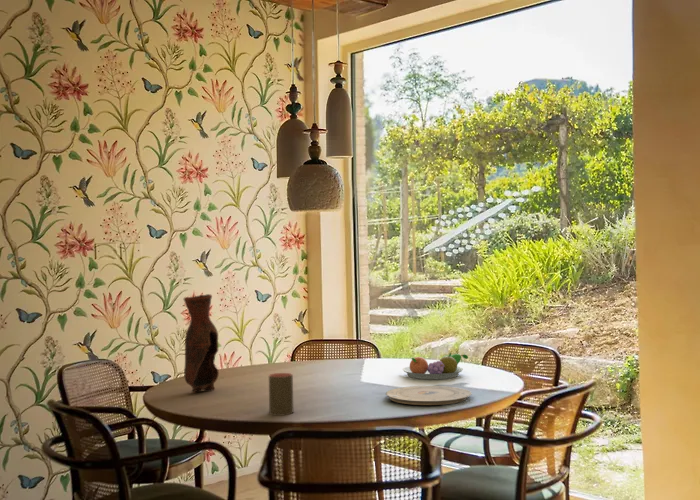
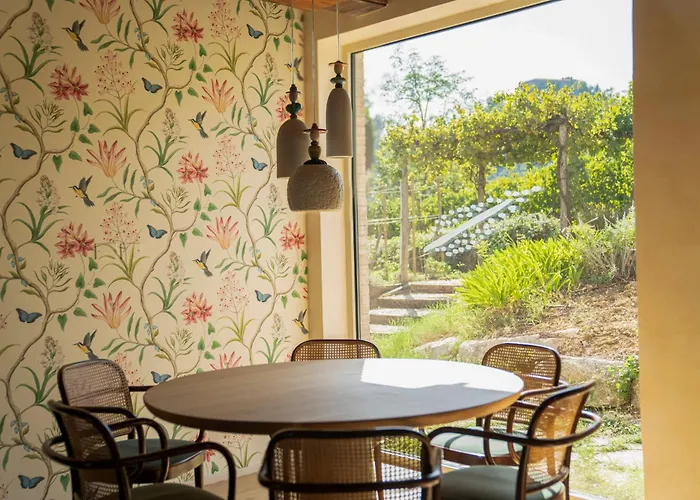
- vase [183,293,220,394]
- plate [385,385,473,406]
- fruit bowl [402,352,469,380]
- cup [268,372,294,417]
